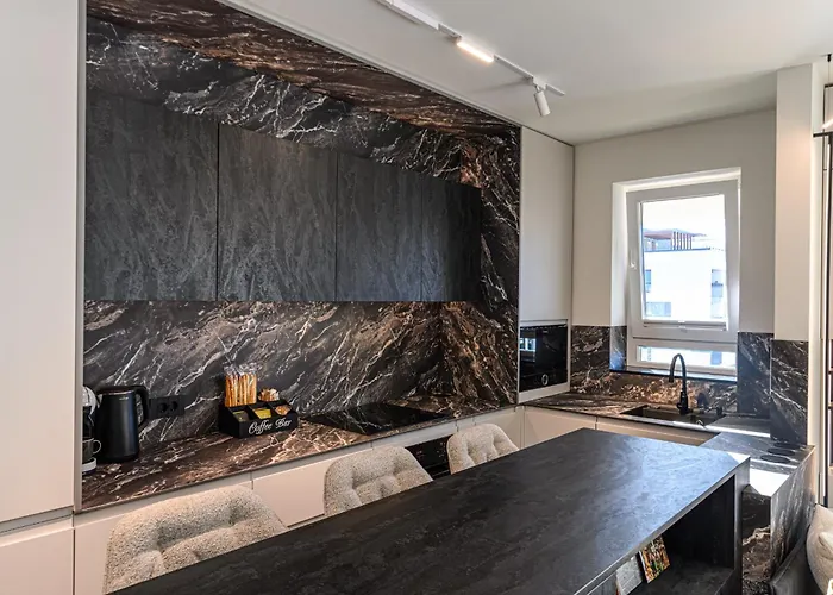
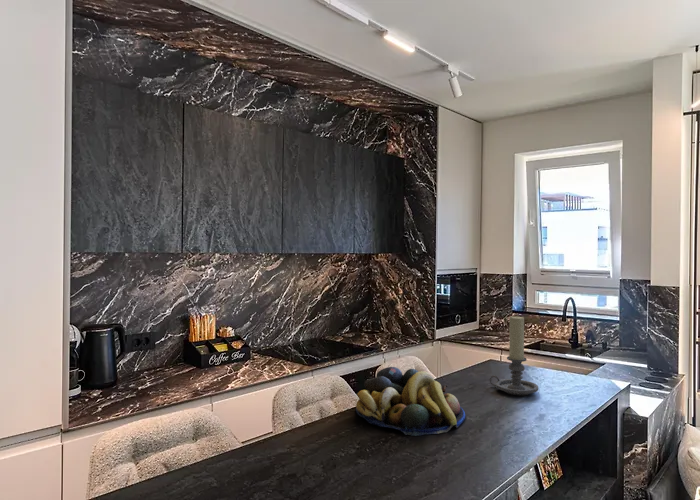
+ candle holder [489,314,539,396]
+ fruit bowl [355,366,466,437]
